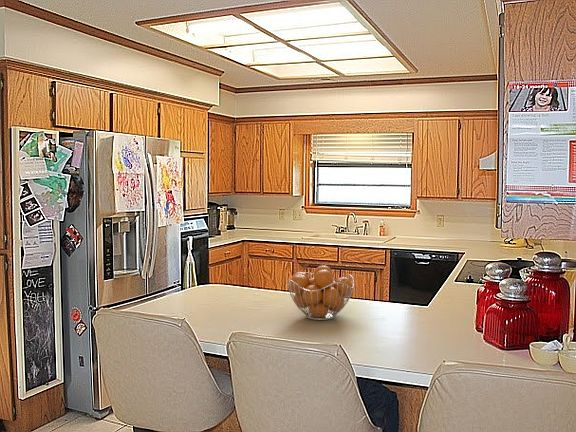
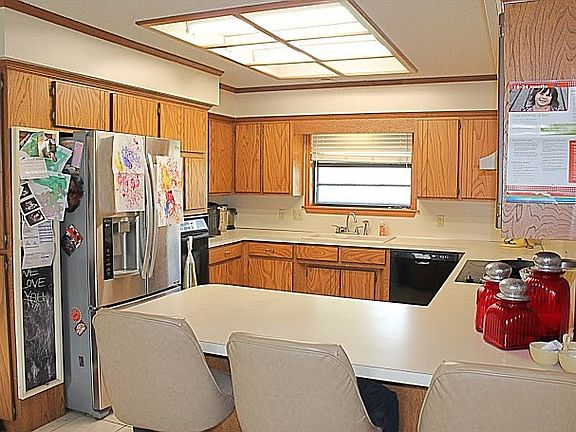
- fruit basket [286,265,355,321]
